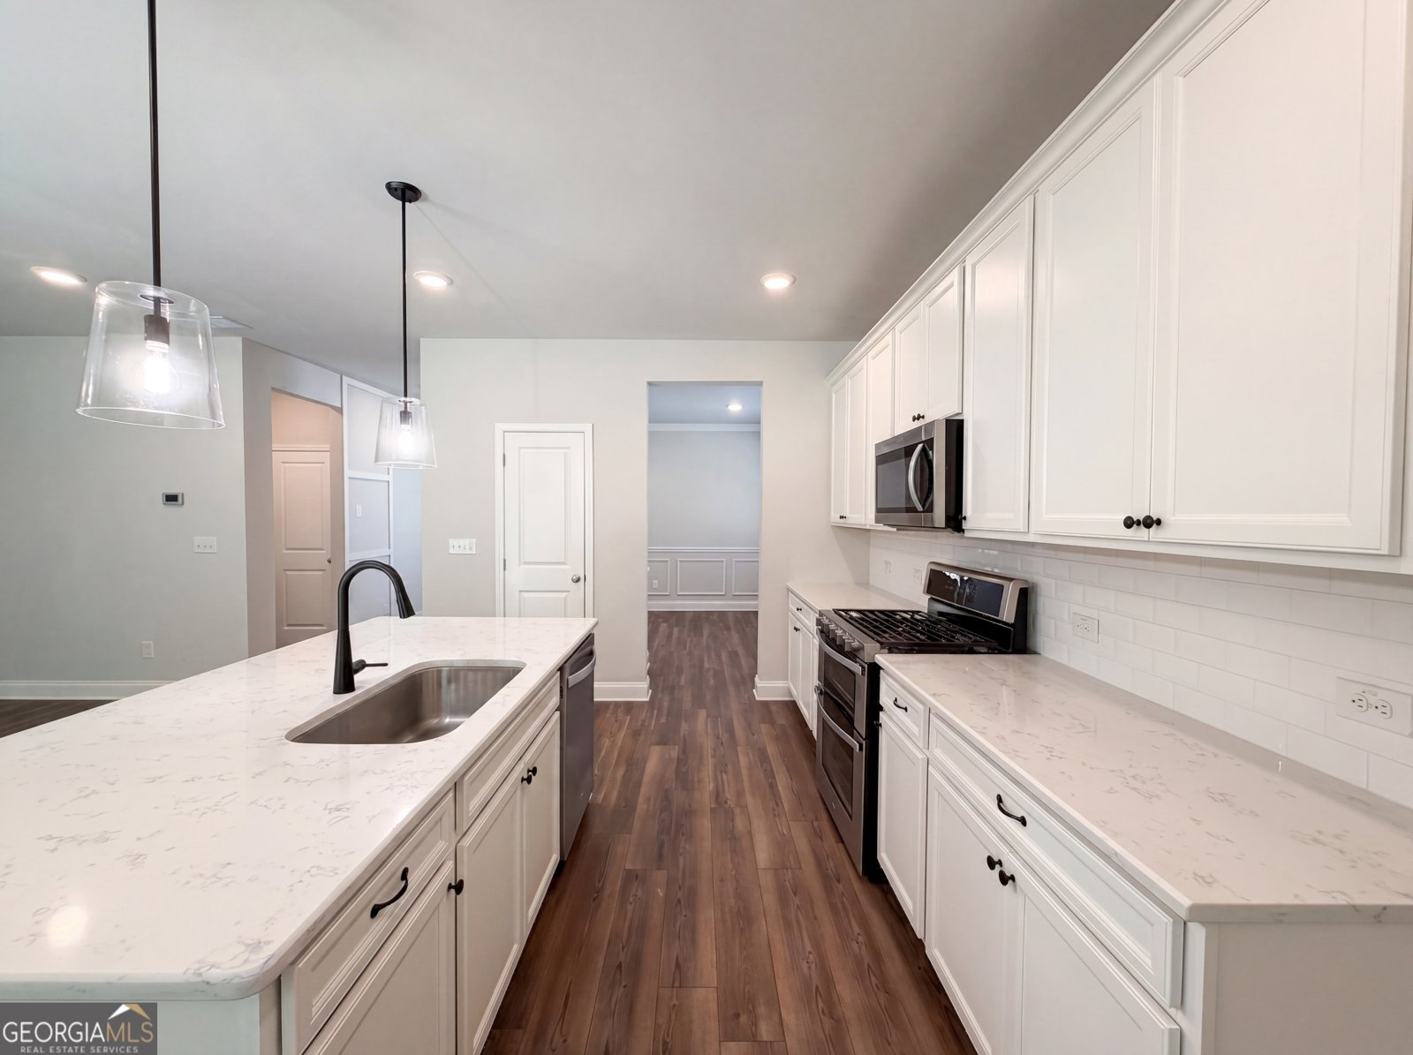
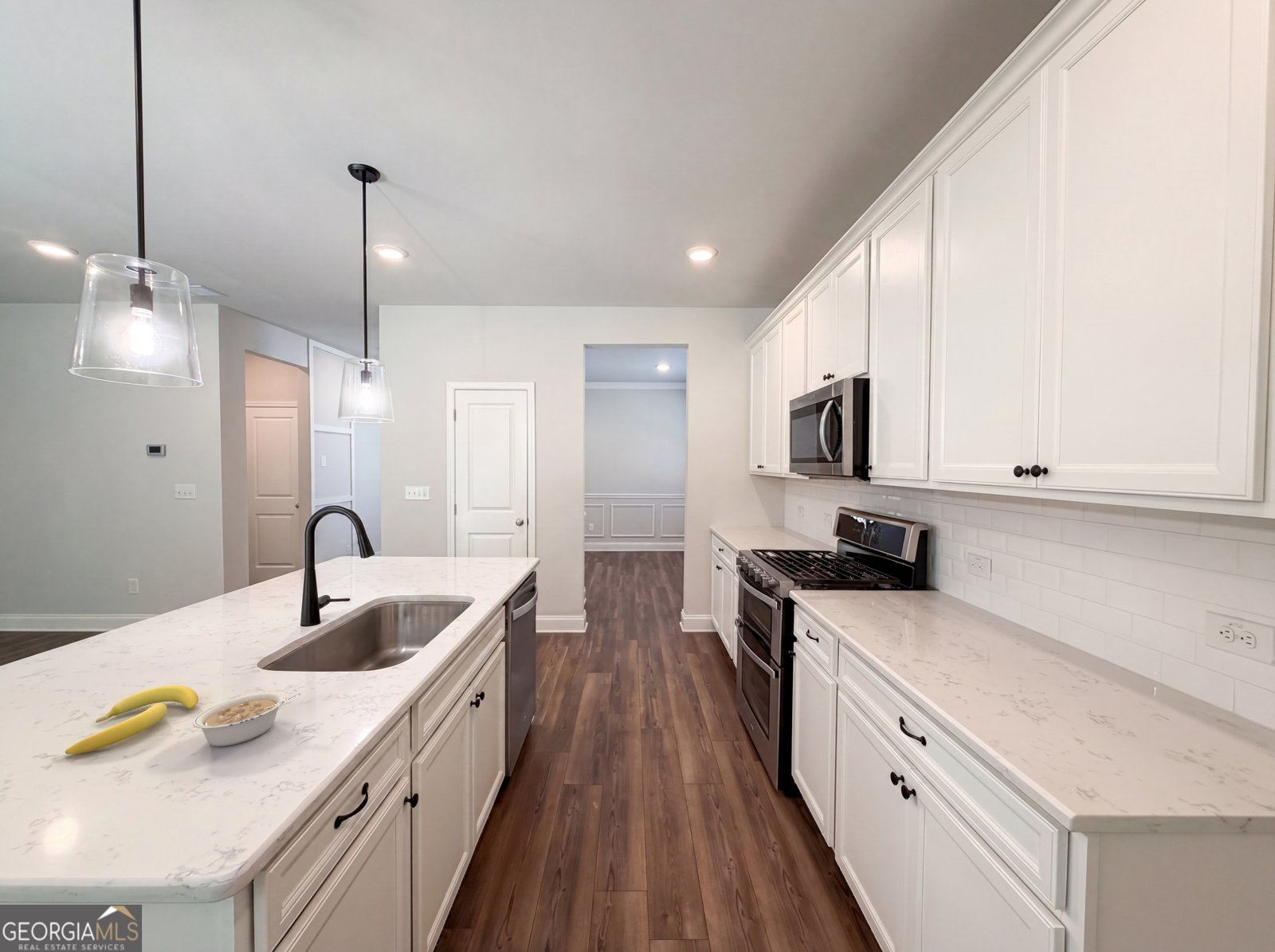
+ banana [65,684,199,755]
+ legume [192,691,302,747]
